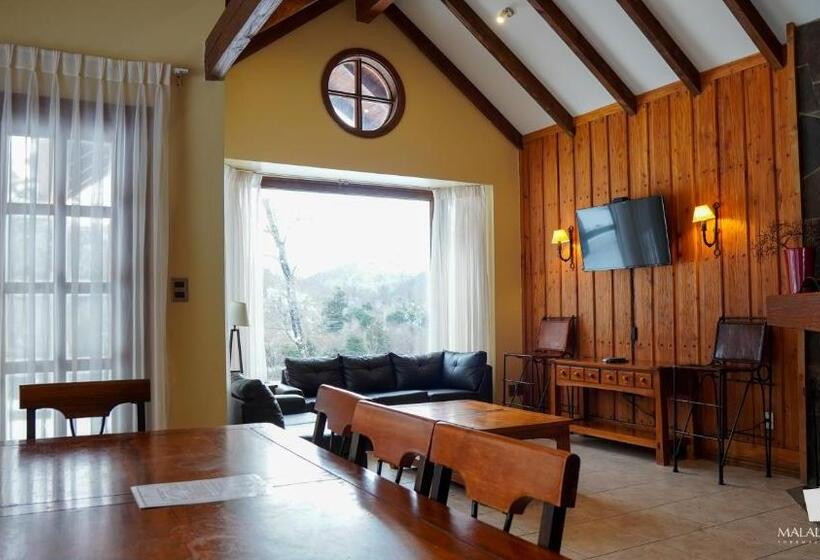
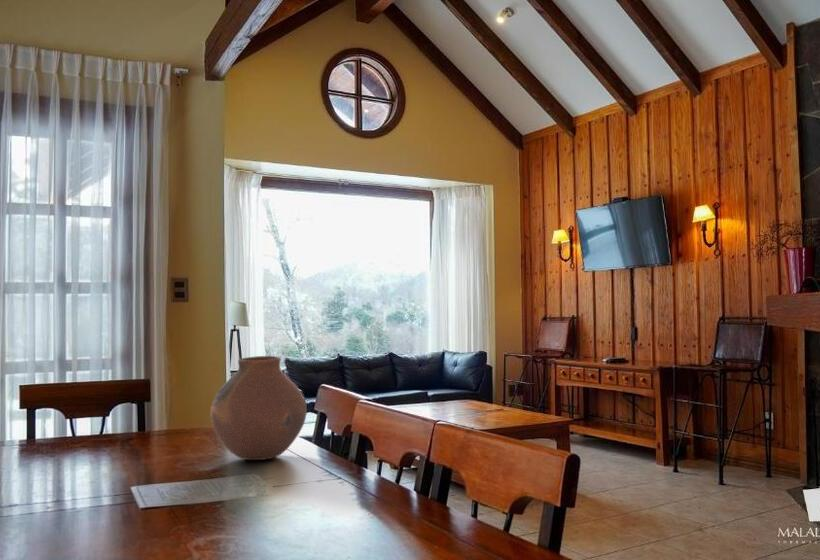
+ vase [210,355,308,461]
